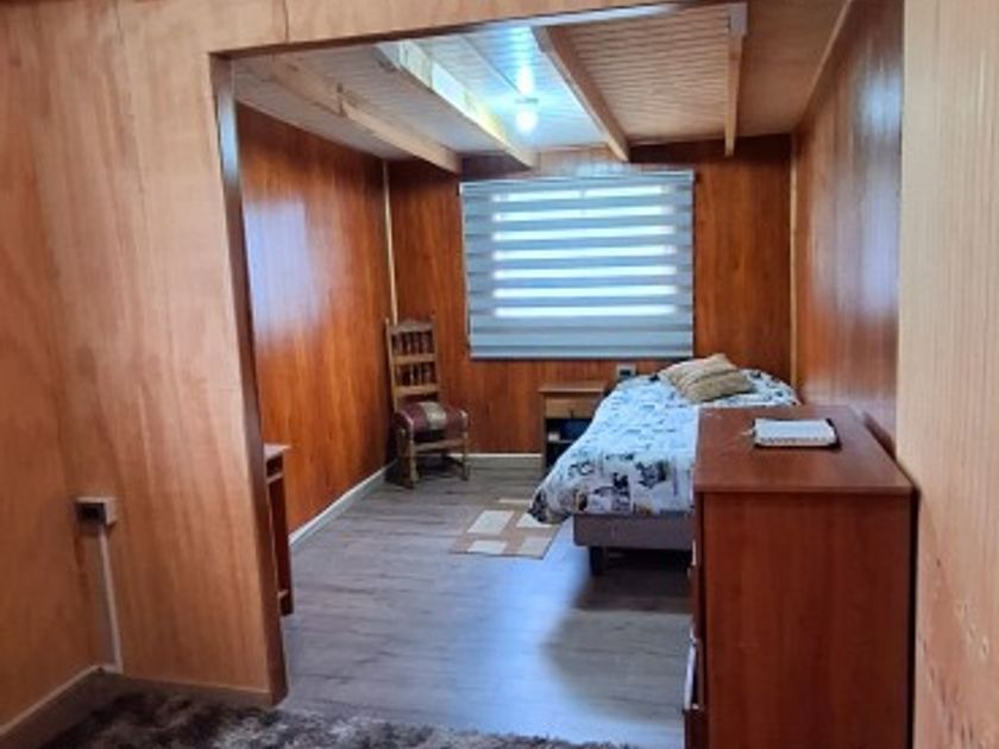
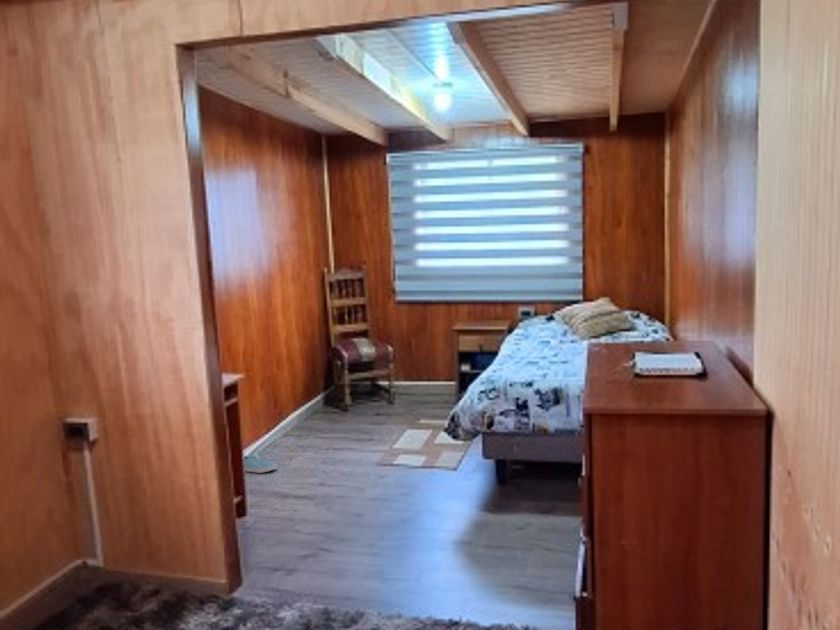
+ sneaker [243,452,278,474]
